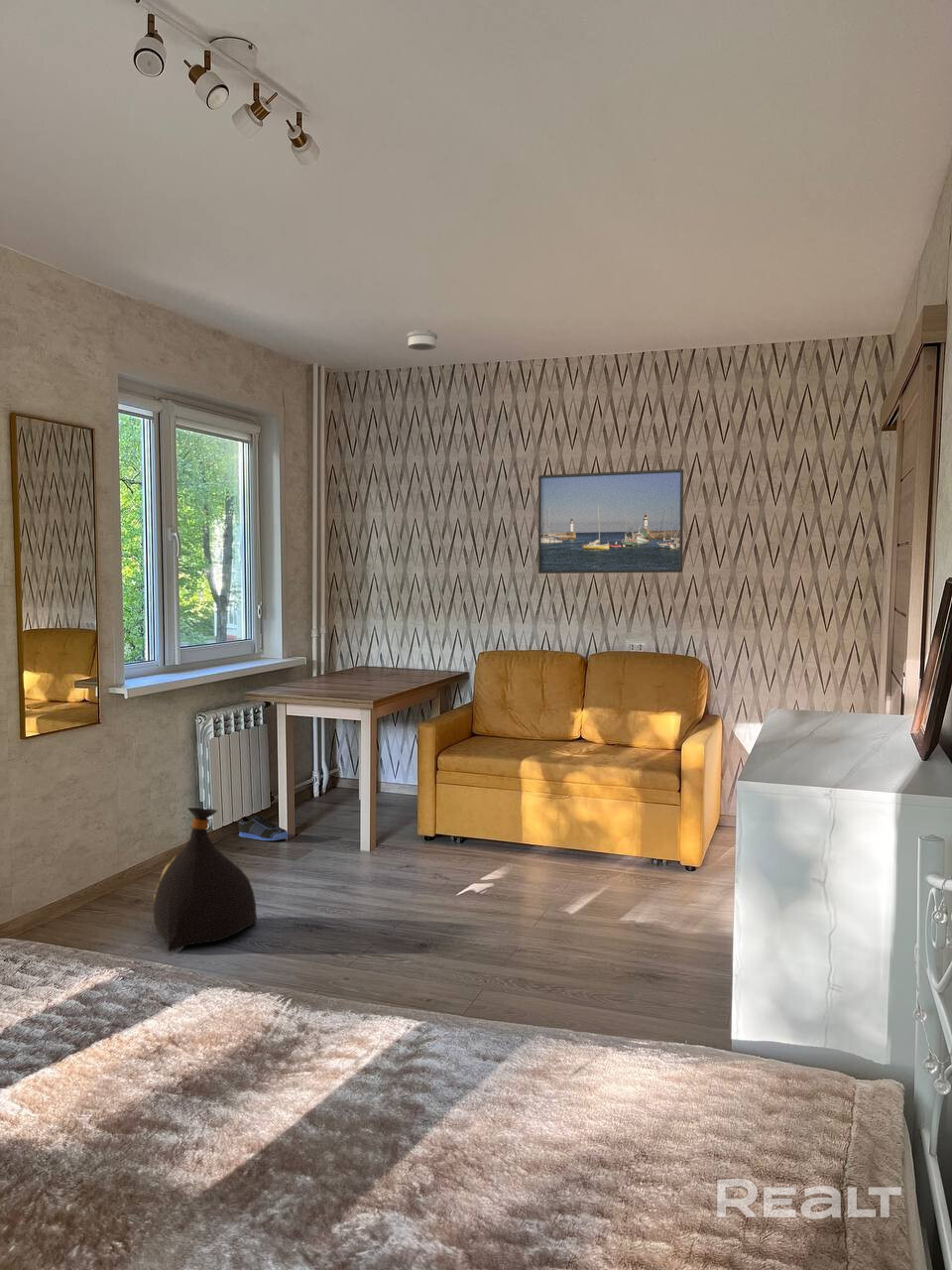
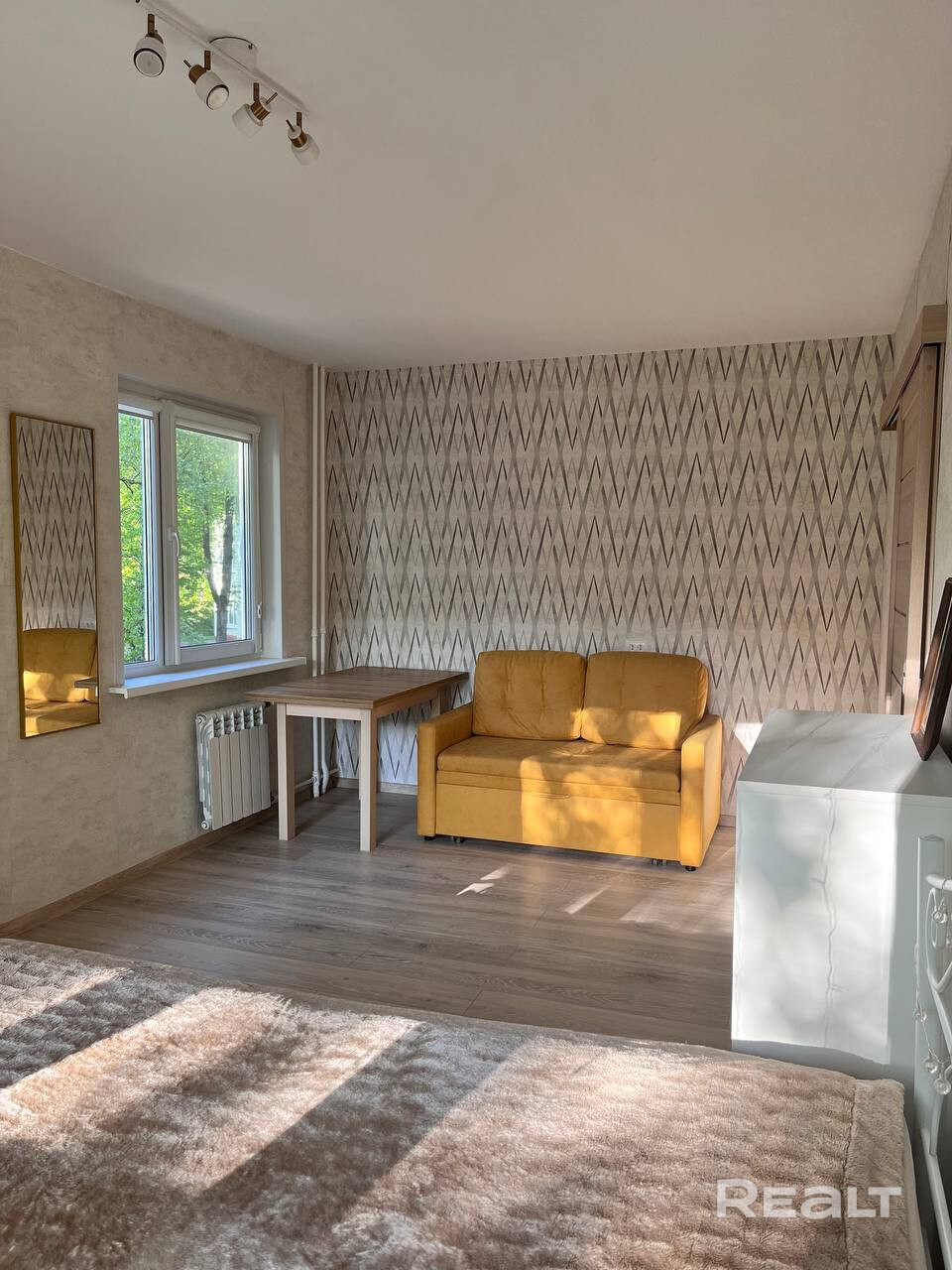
- sneaker [238,815,289,841]
- smoke detector [406,328,438,351]
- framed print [537,468,684,574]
- bag [153,807,258,953]
